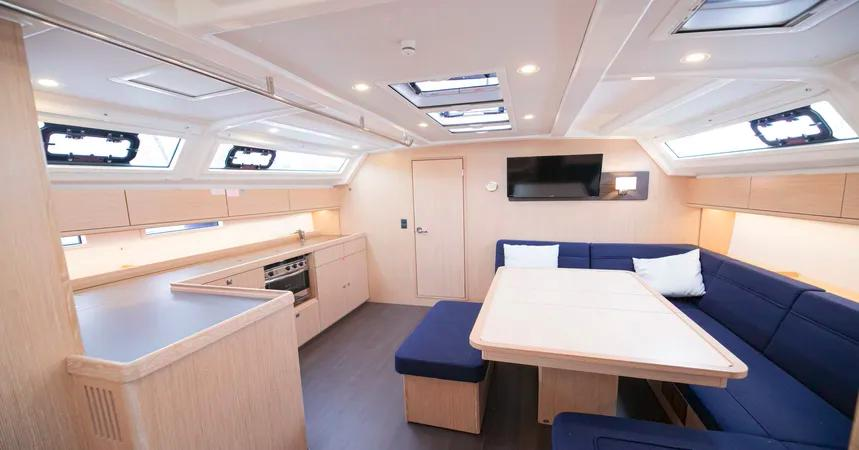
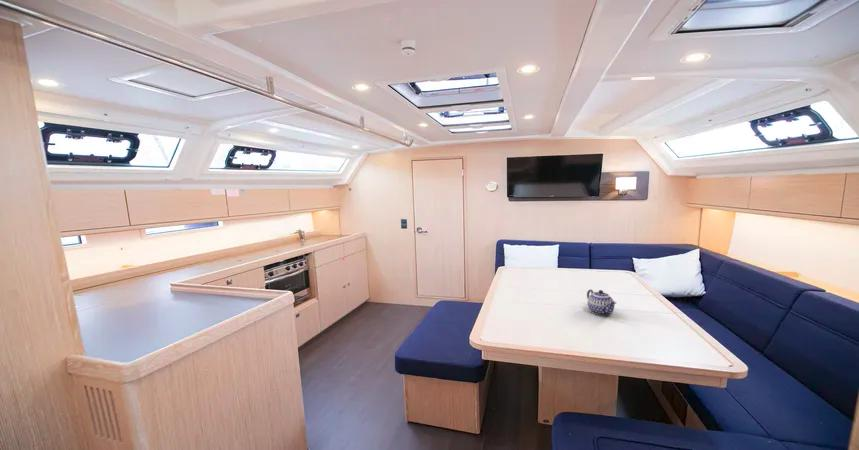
+ teapot [586,289,617,316]
